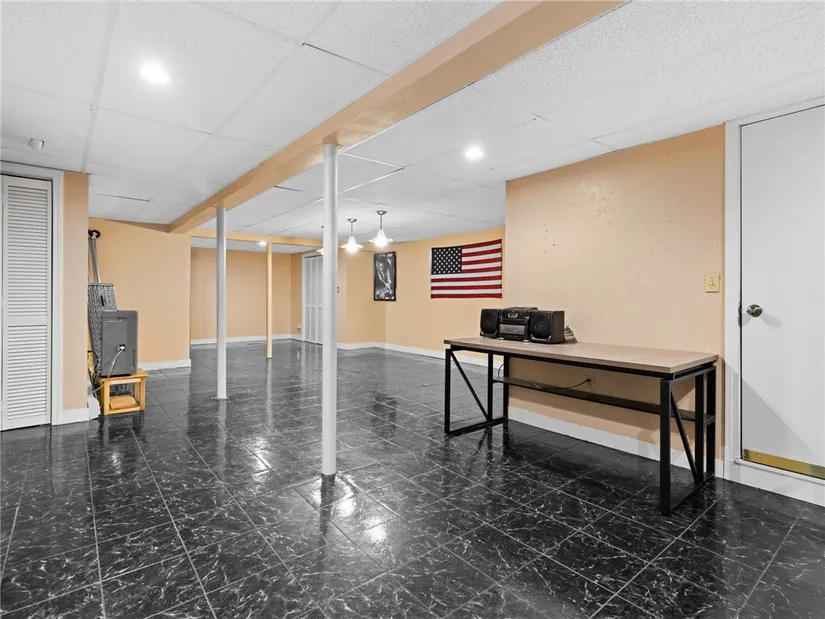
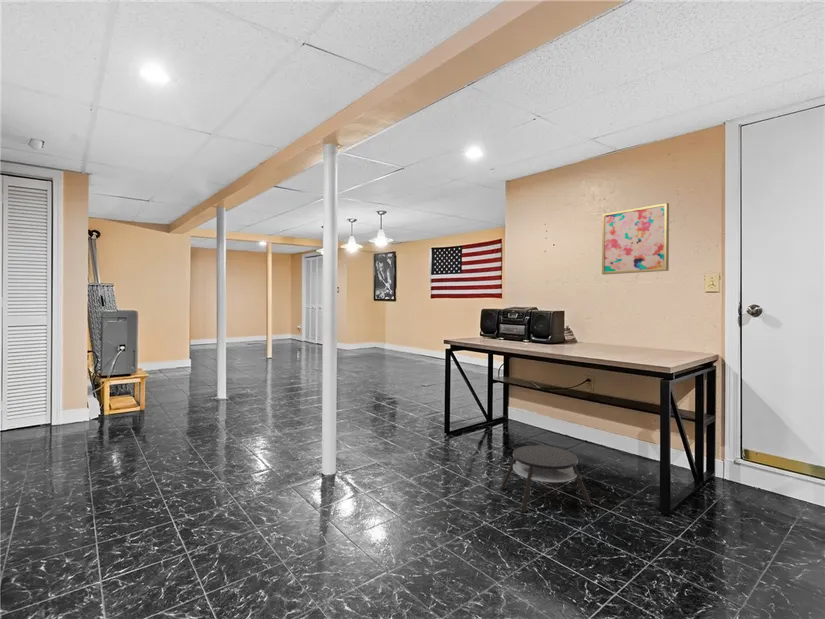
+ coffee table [499,445,593,513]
+ wall art [601,202,670,276]
